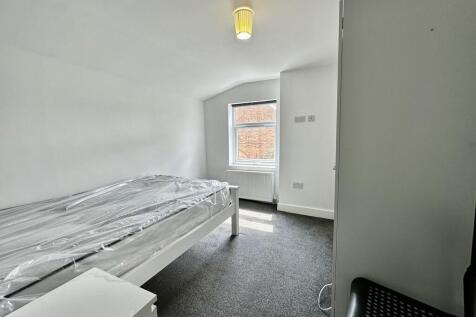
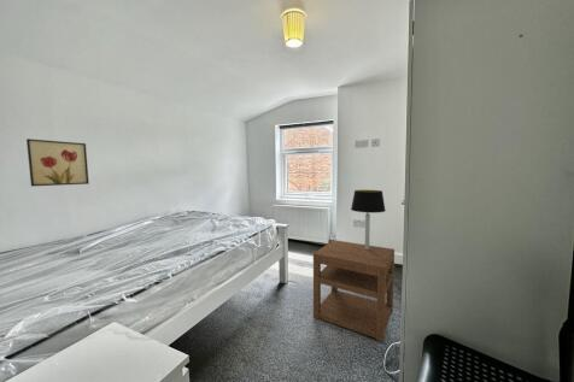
+ nightstand [312,239,396,343]
+ table lamp [350,189,386,249]
+ wall art [25,137,90,188]
